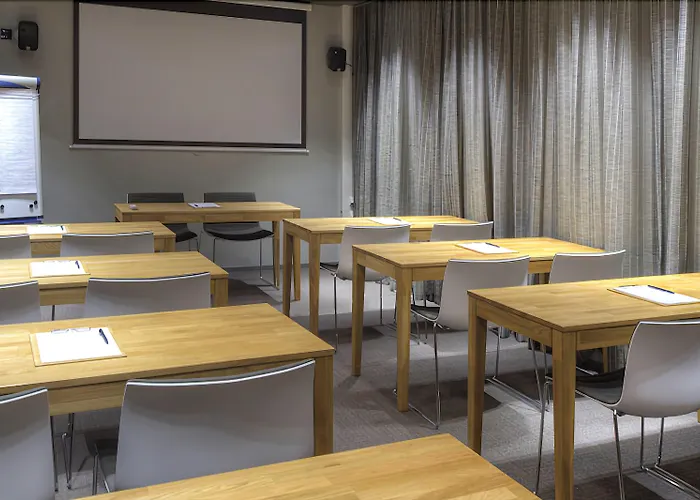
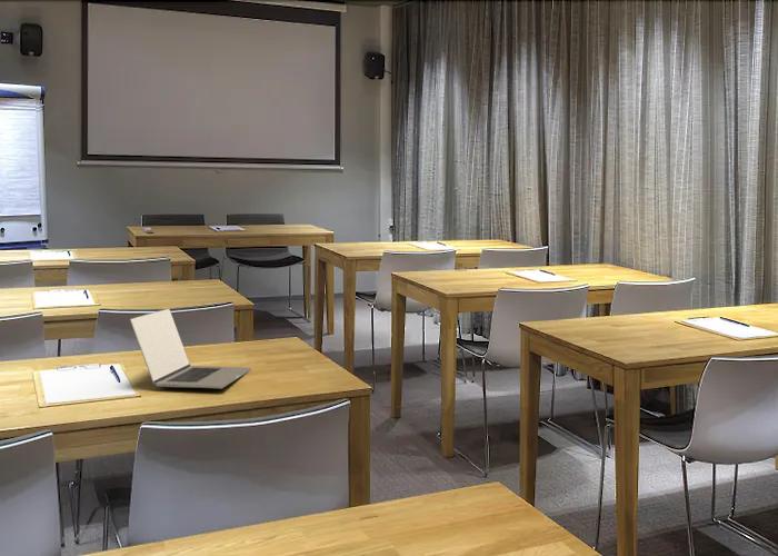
+ laptop [129,308,252,389]
